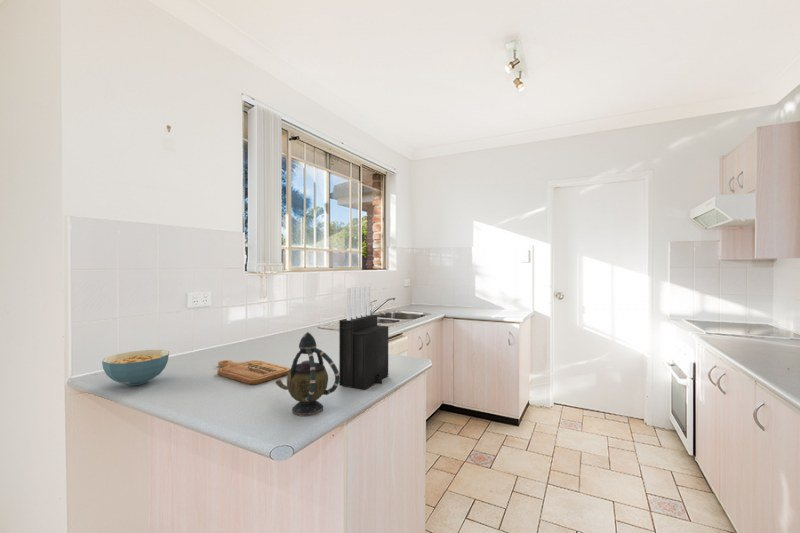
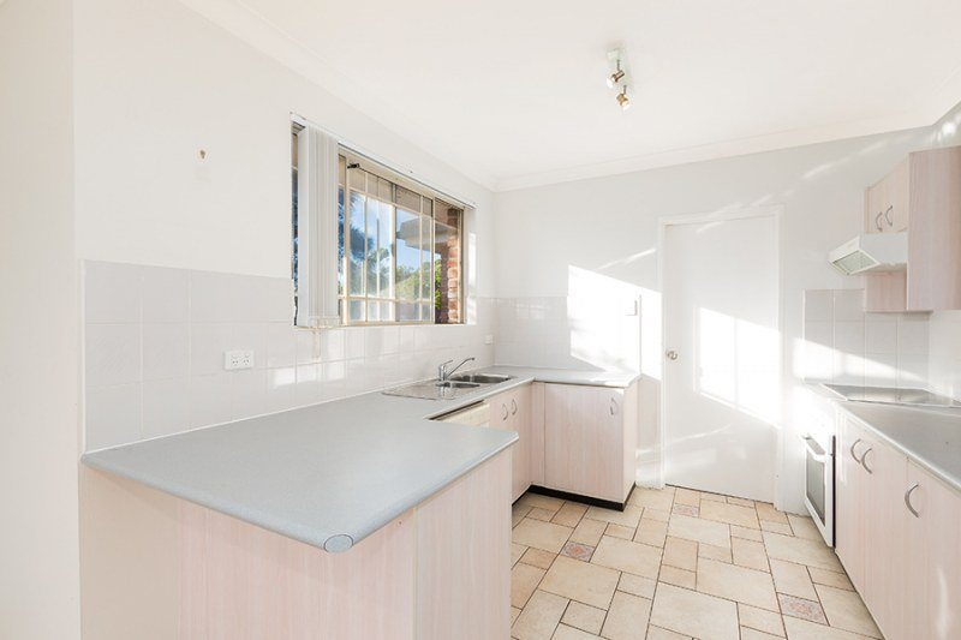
- knife block [338,284,389,391]
- cereal bowl [101,349,170,387]
- teapot [274,331,340,417]
- cutting board [216,359,291,385]
